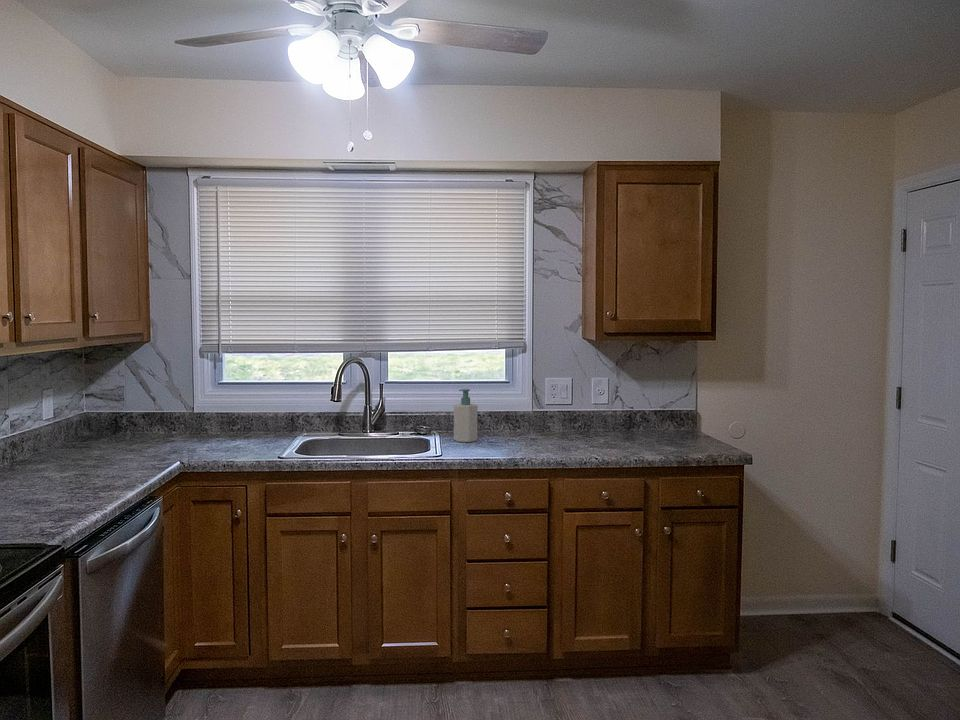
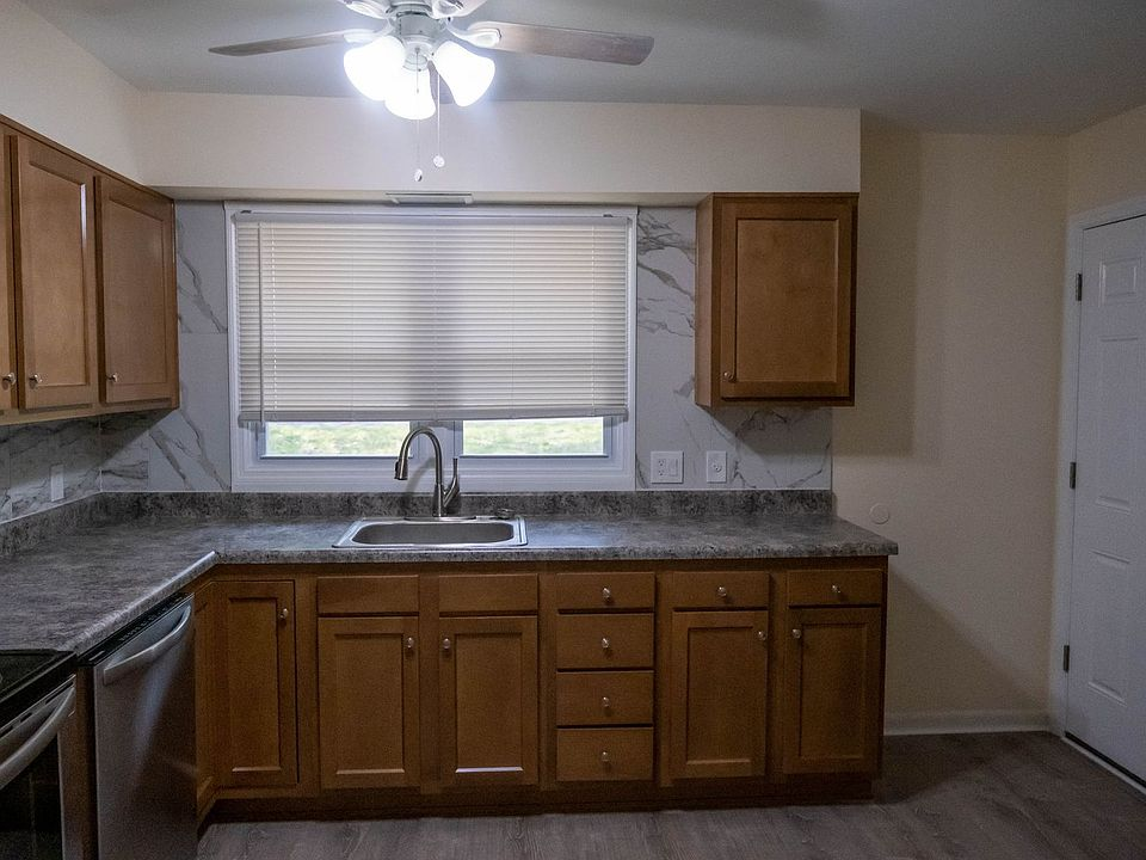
- soap bottle [453,388,478,443]
